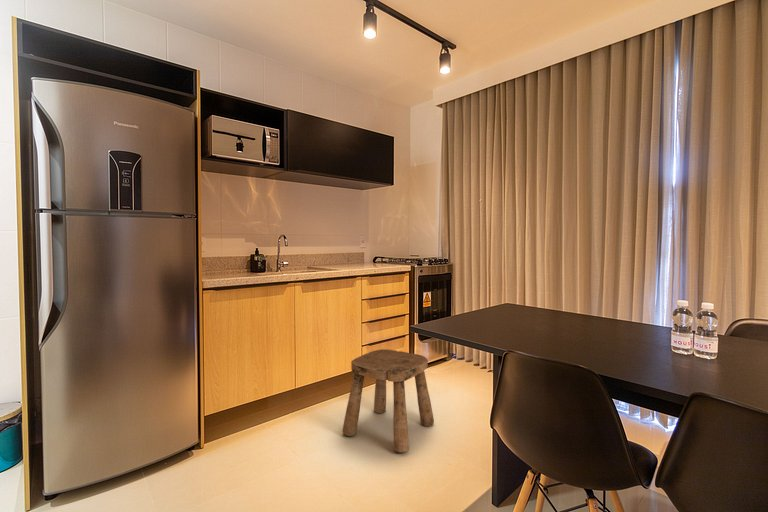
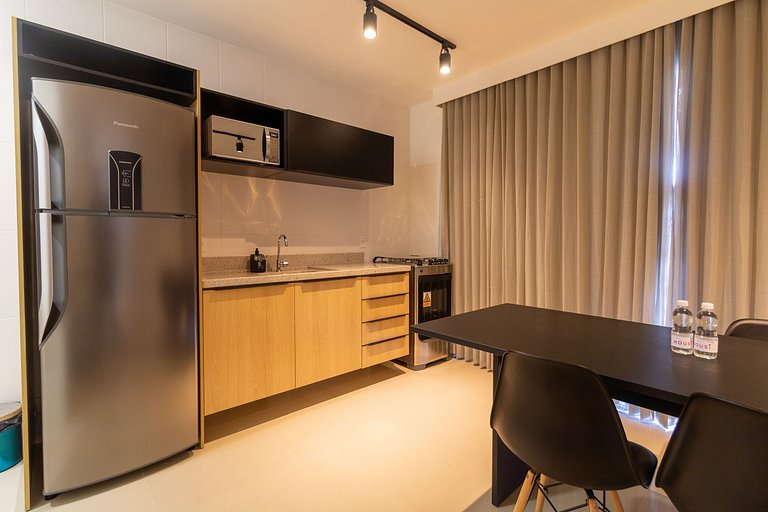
- stool [341,348,435,454]
